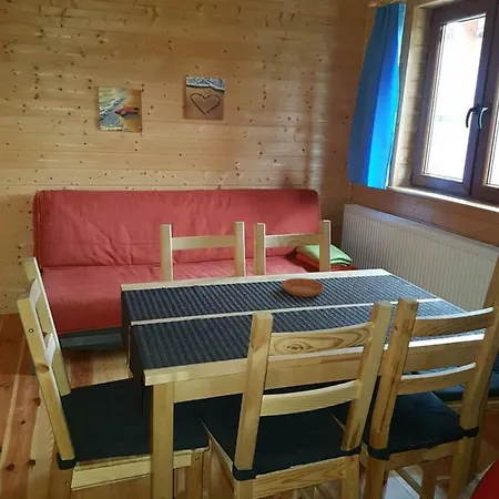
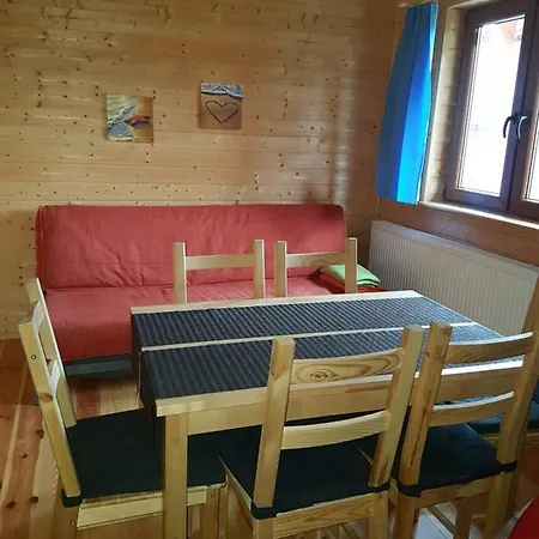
- saucer [281,277,325,298]
